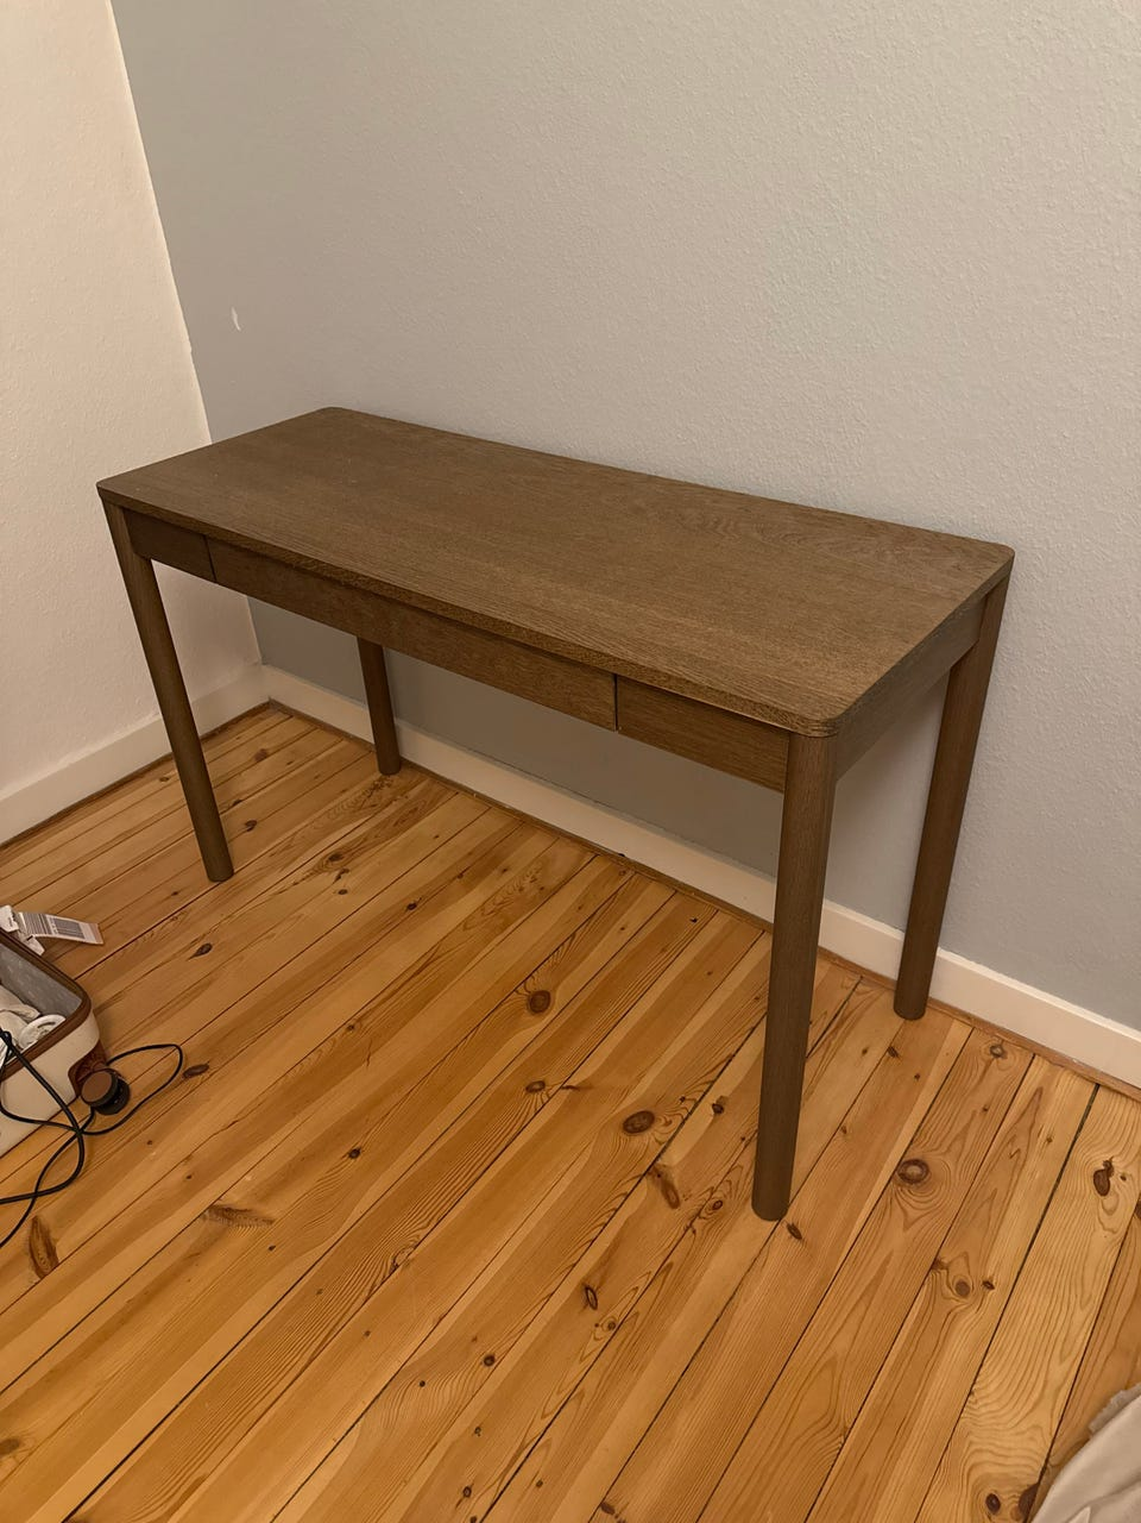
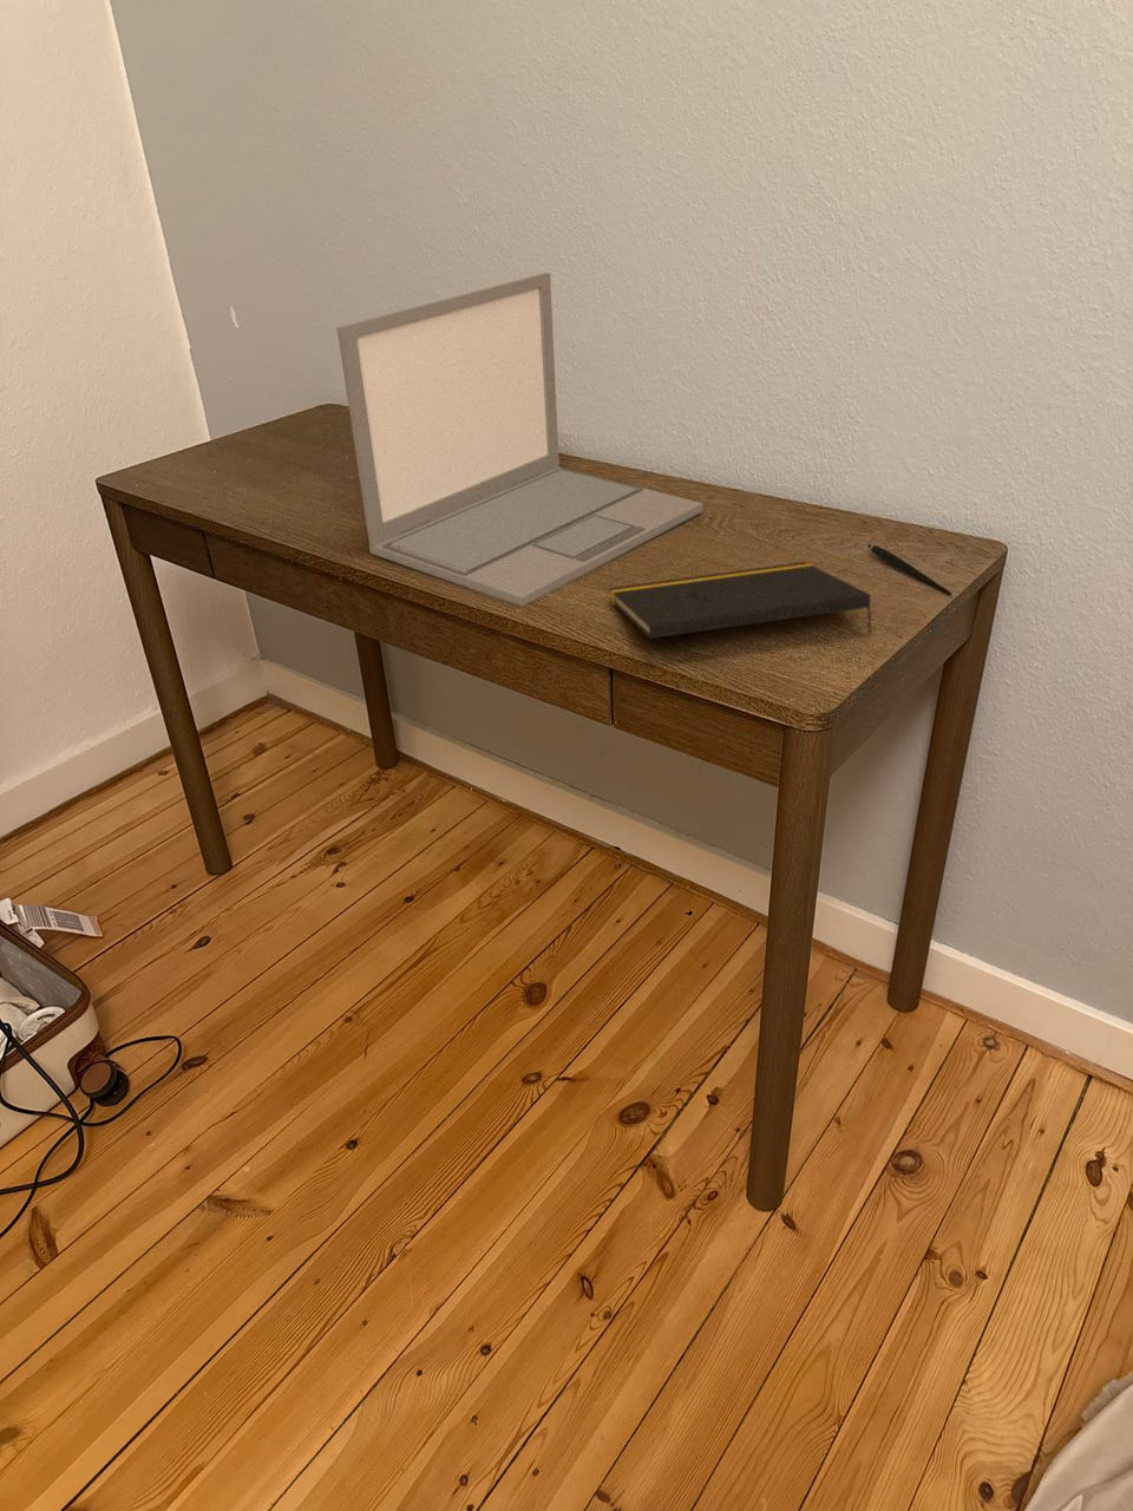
+ laptop [337,271,705,608]
+ notepad [608,560,874,640]
+ pen [868,543,952,596]
